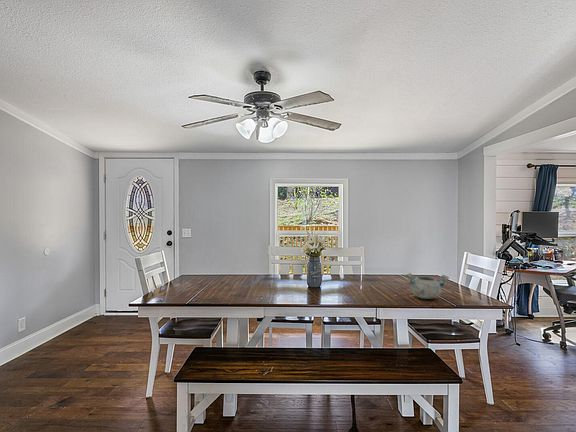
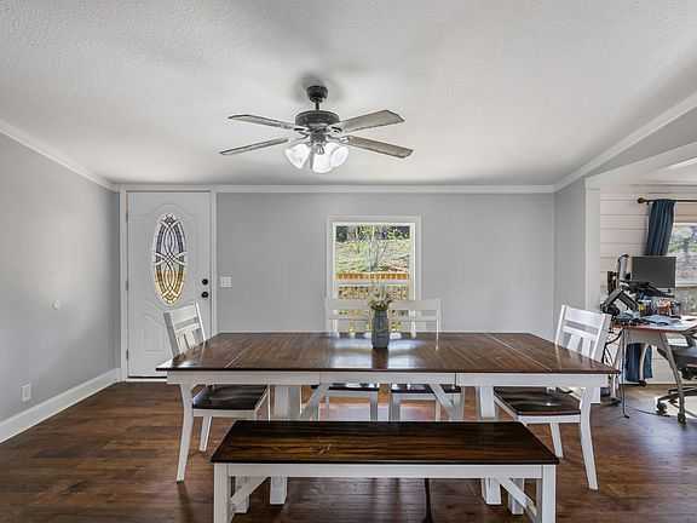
- decorative bowl [405,272,450,300]
